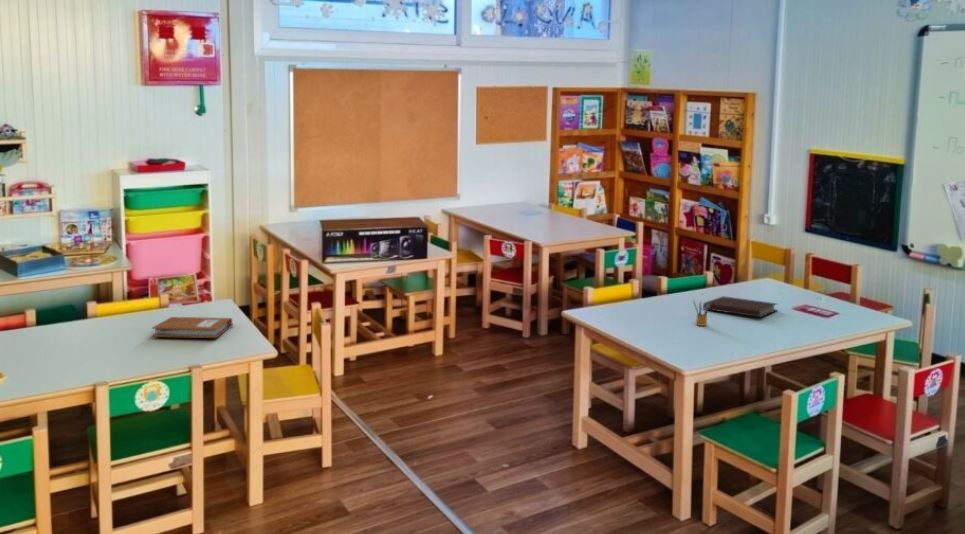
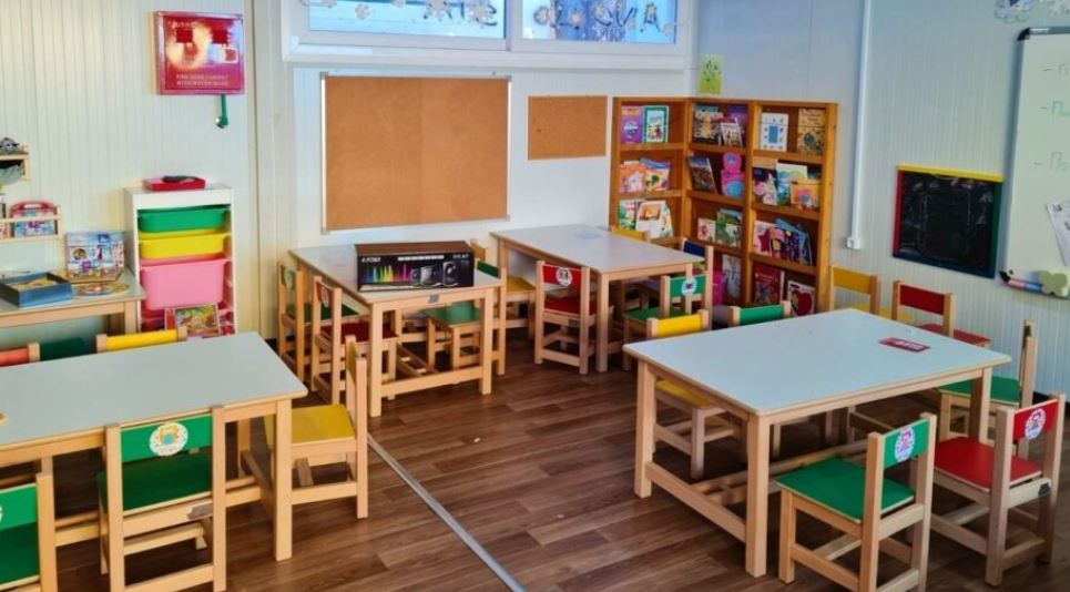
- pencil box [692,299,710,327]
- notebook [151,316,235,339]
- notebook [702,295,779,318]
